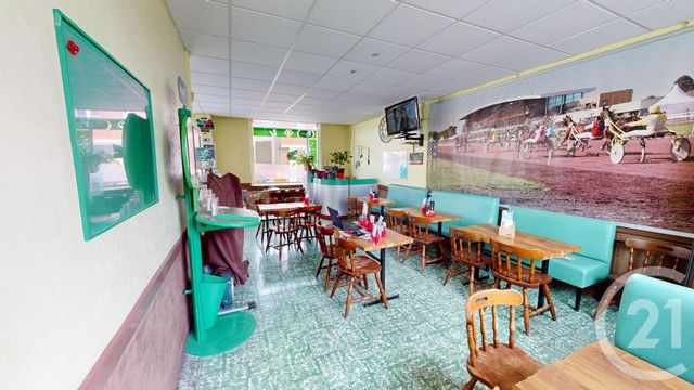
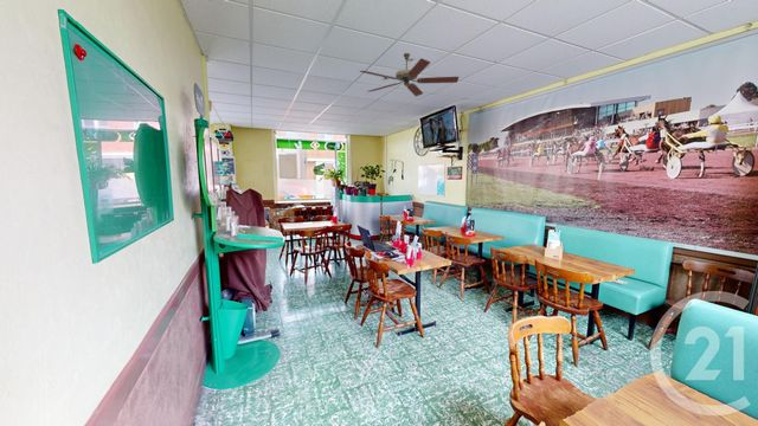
+ ceiling fan [359,52,460,97]
